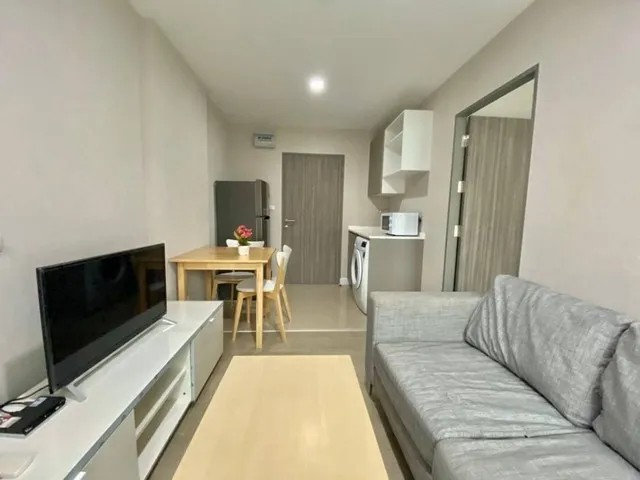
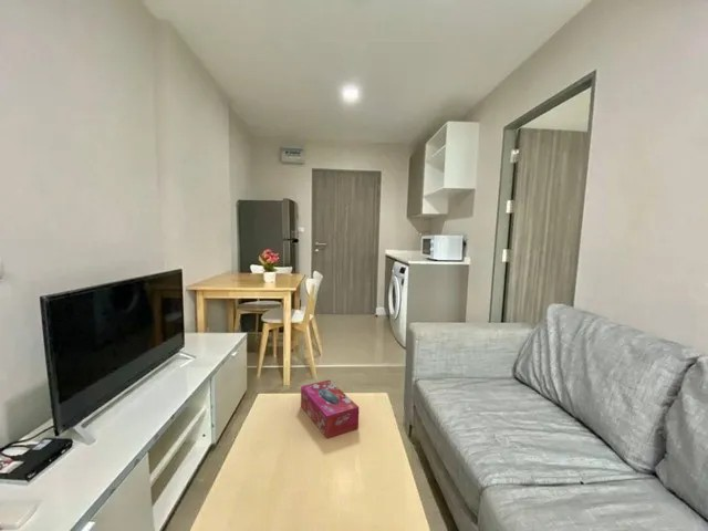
+ tissue box [300,379,360,440]
